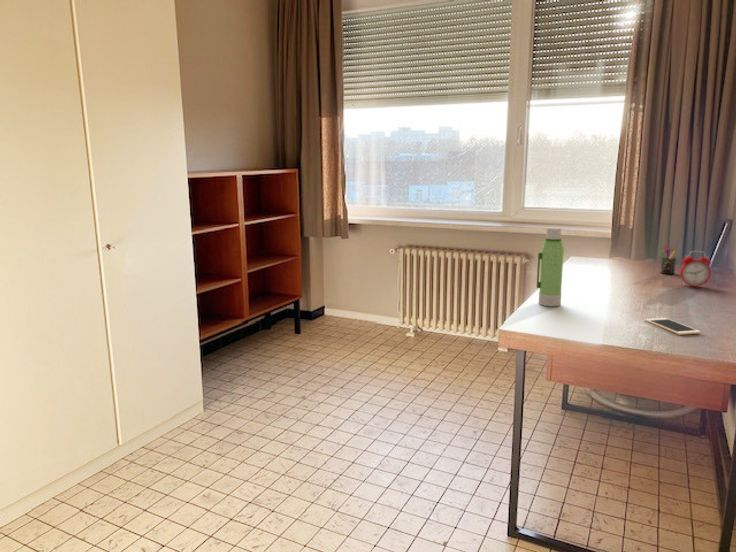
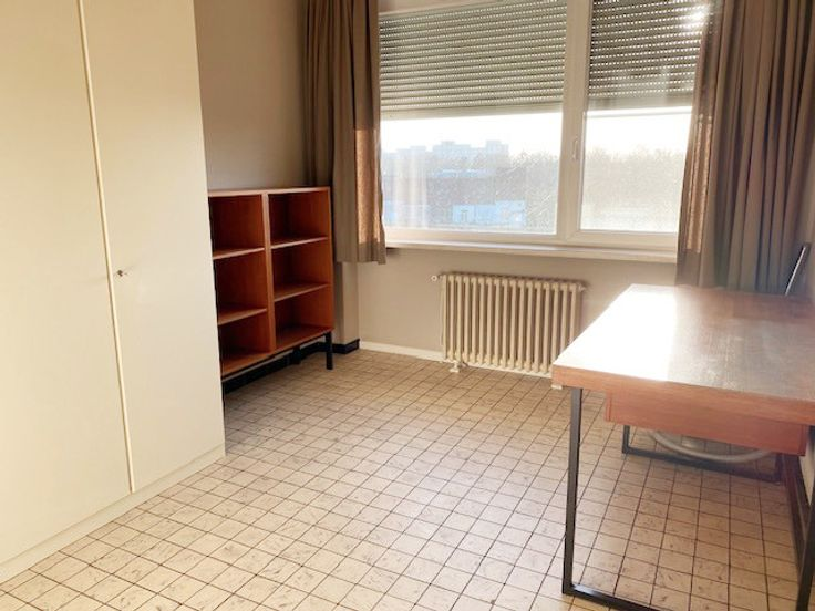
- pen holder [659,245,677,275]
- cell phone [644,317,702,336]
- water bottle [536,226,565,307]
- alarm clock [679,250,712,288]
